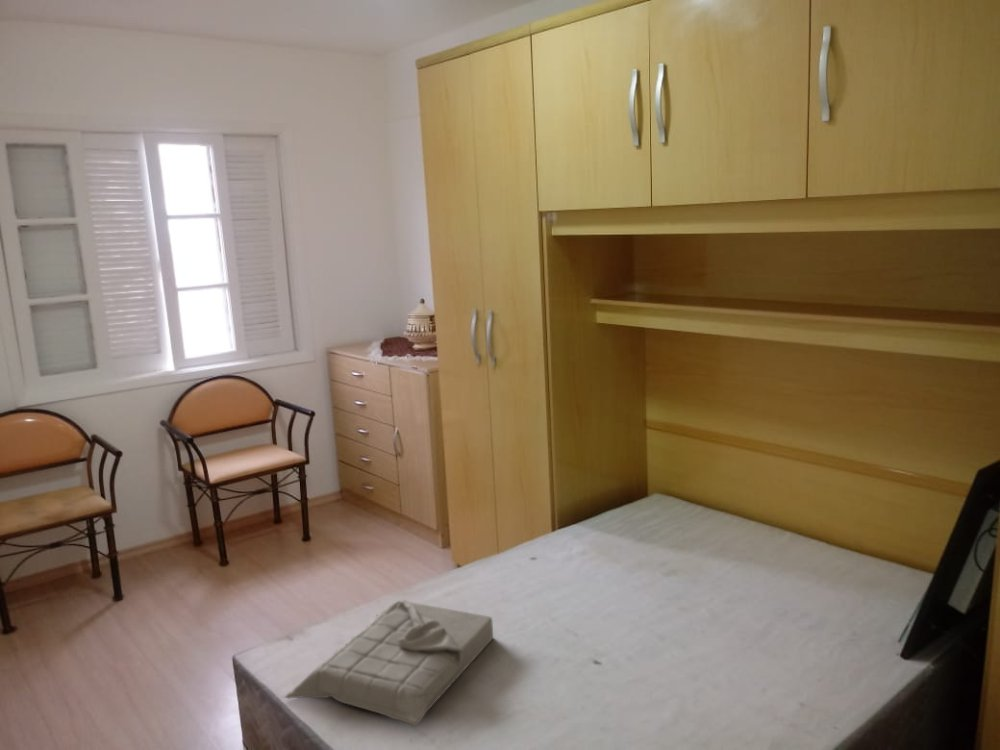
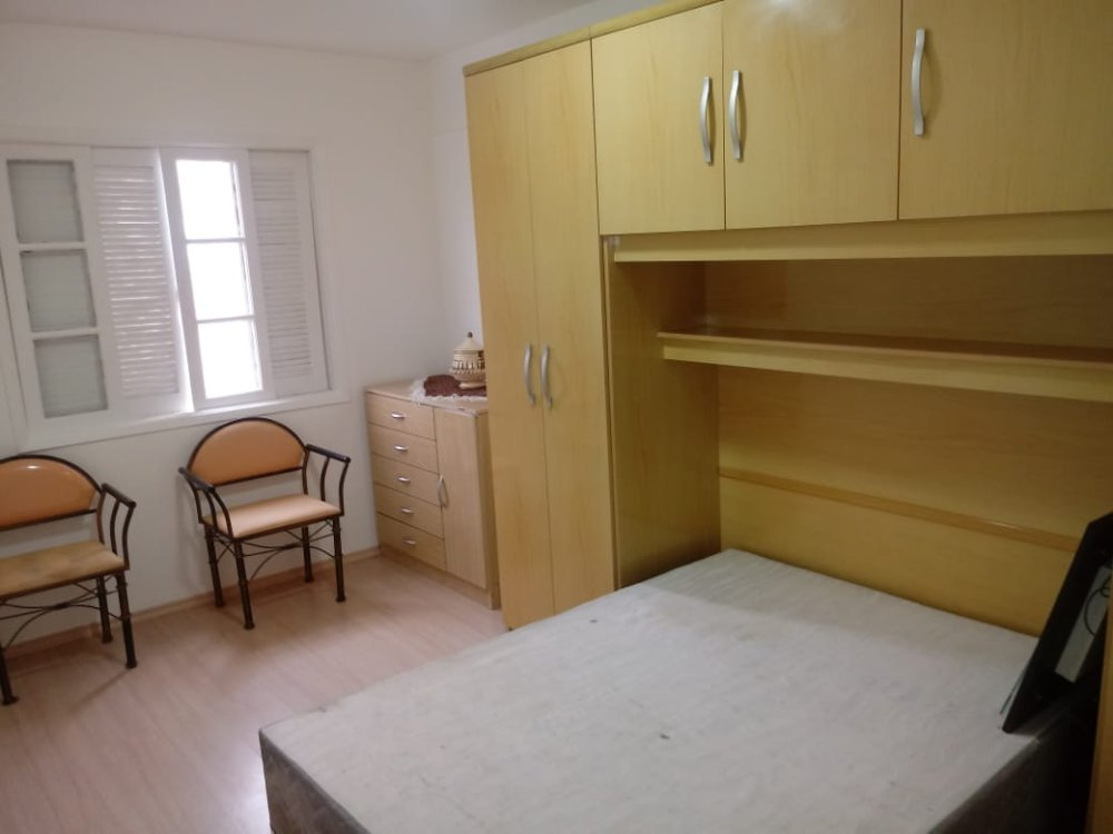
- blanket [283,599,494,728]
